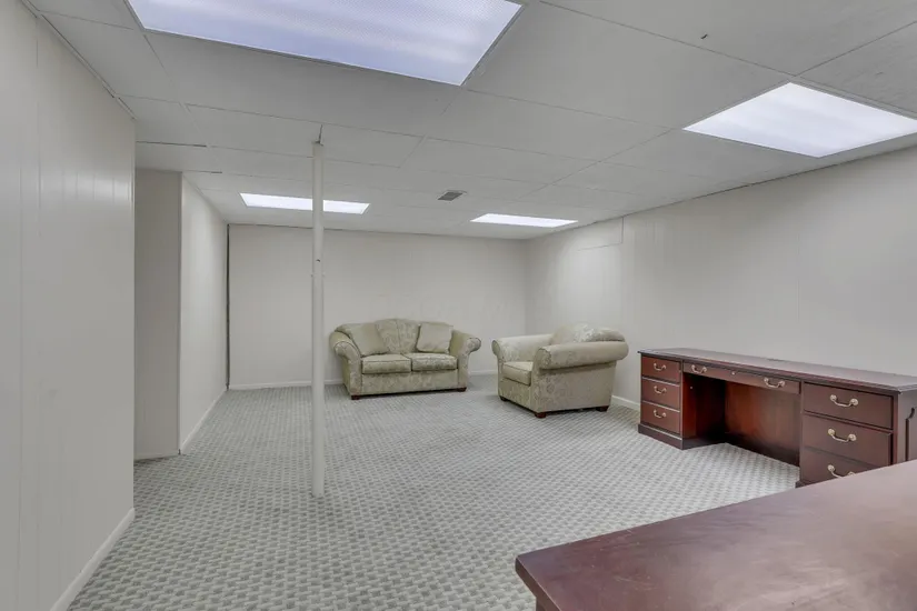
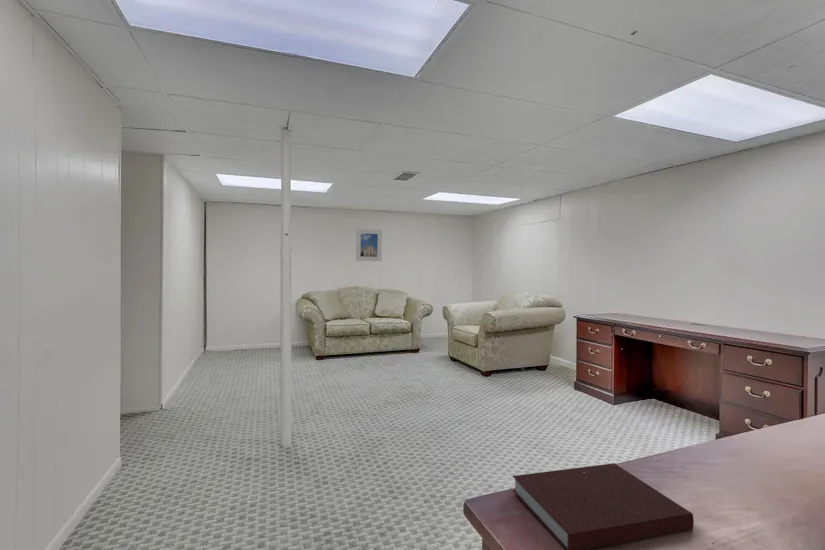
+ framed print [355,228,383,262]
+ notebook [511,462,695,550]
